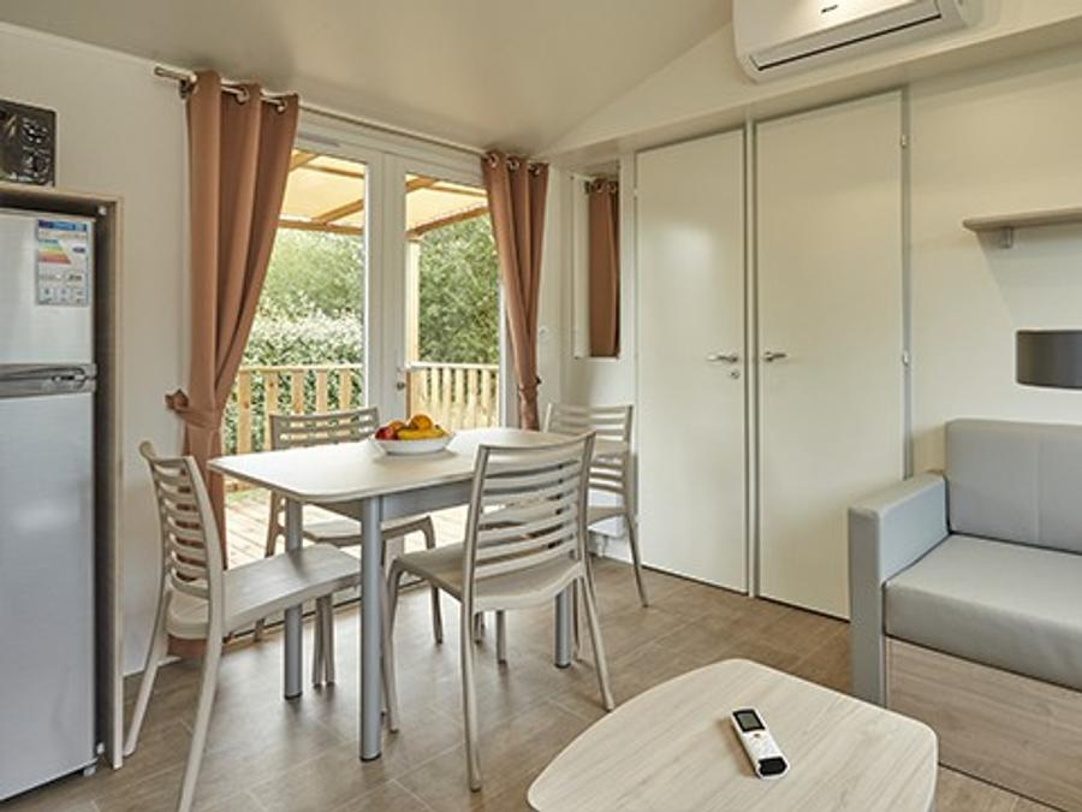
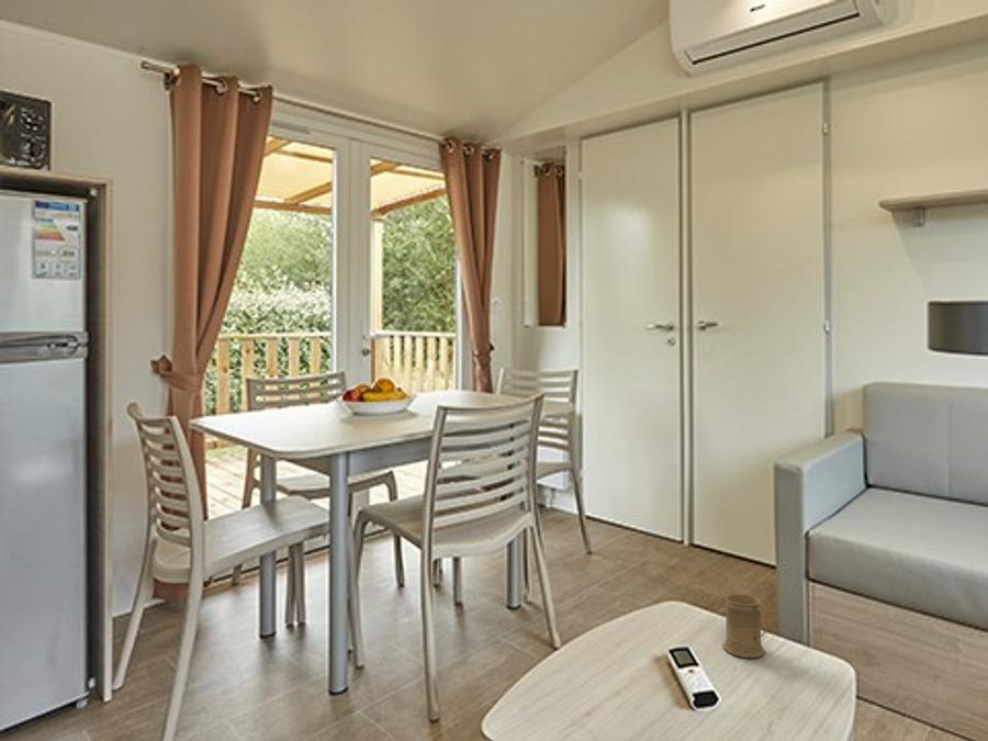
+ mug [721,593,770,659]
